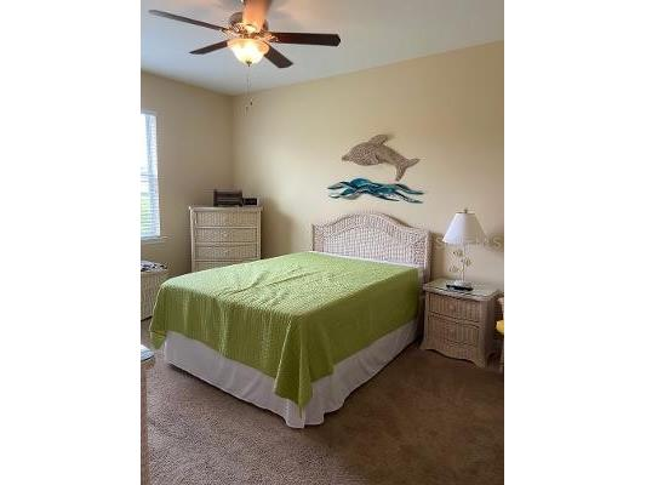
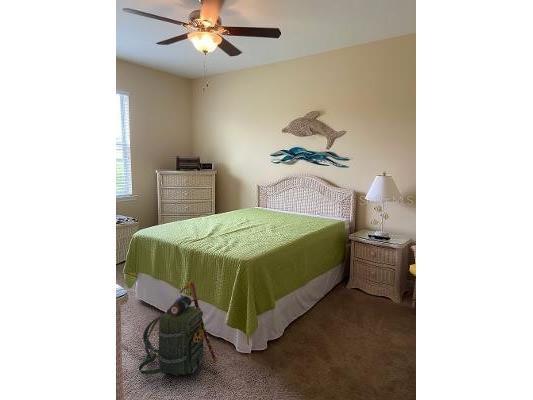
+ backpack [138,281,219,377]
